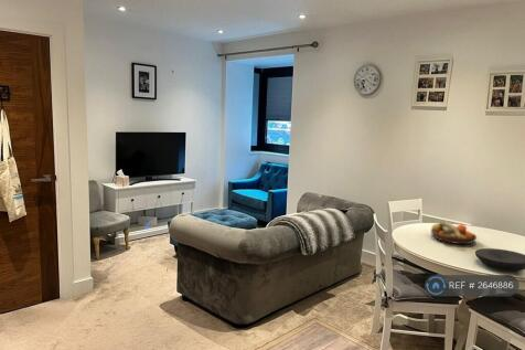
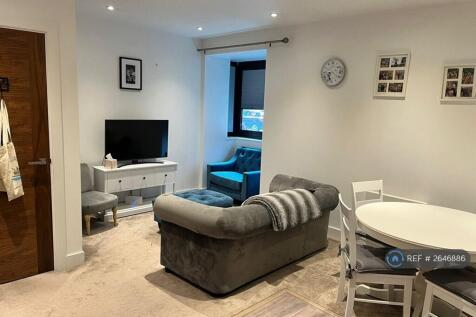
- plate [474,247,525,272]
- fruit bowl [430,221,478,245]
